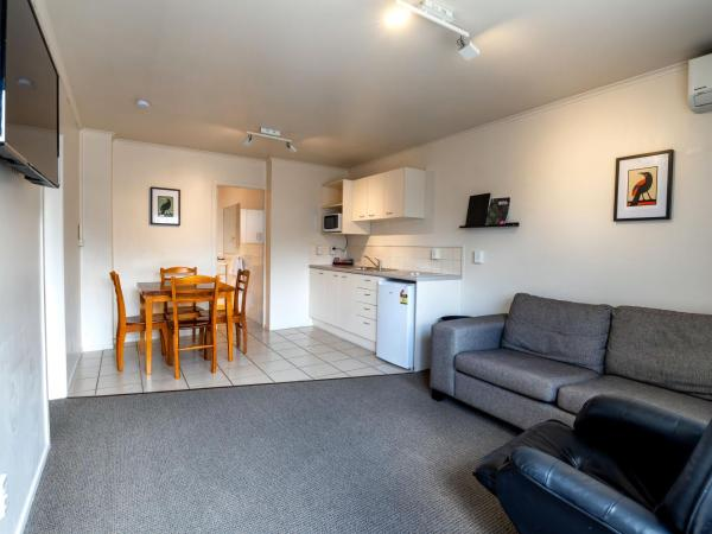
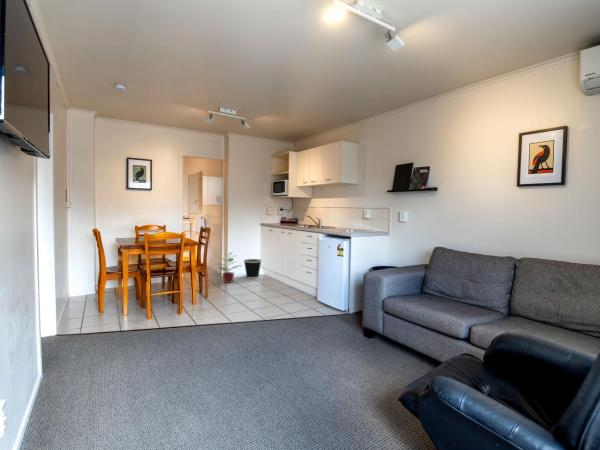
+ wastebasket [243,258,263,280]
+ potted plant [217,251,241,284]
